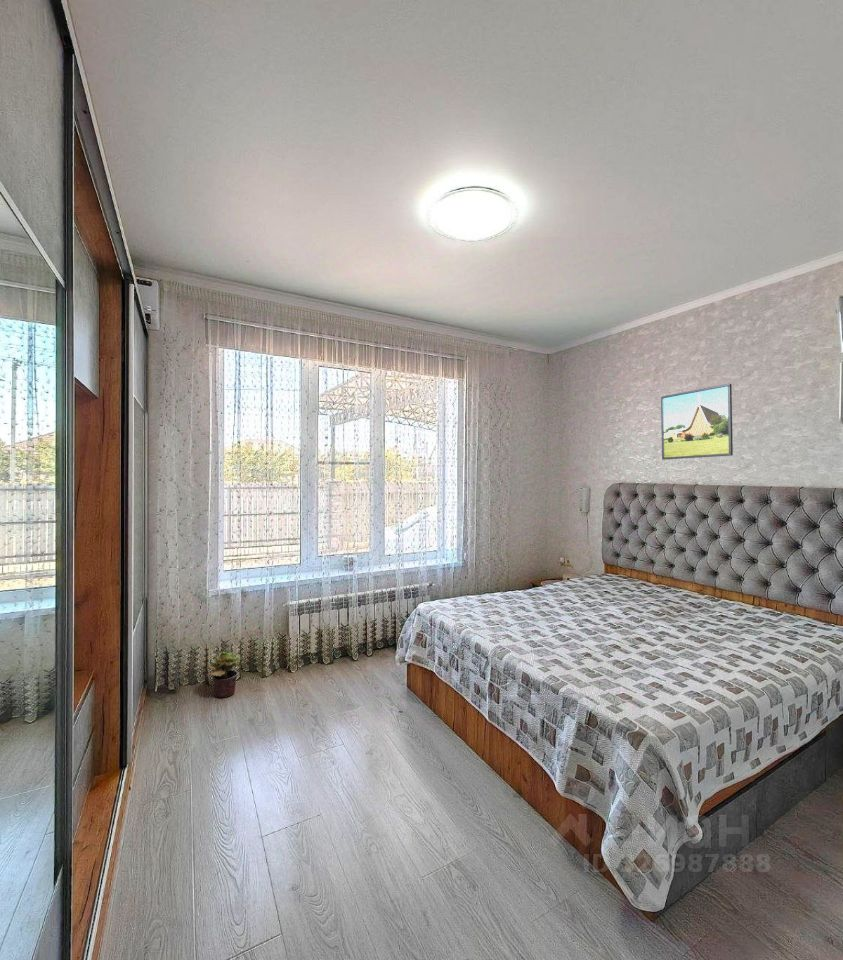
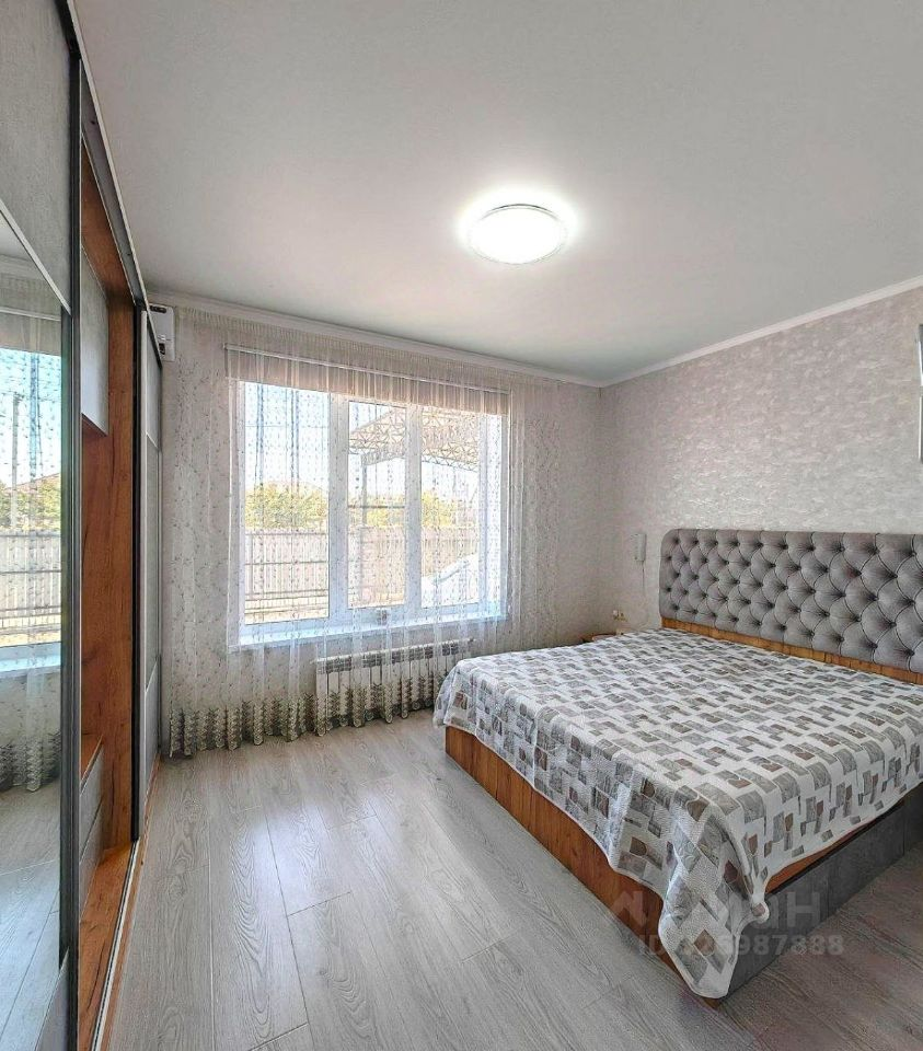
- potted plant [206,651,241,699]
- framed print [660,383,734,461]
